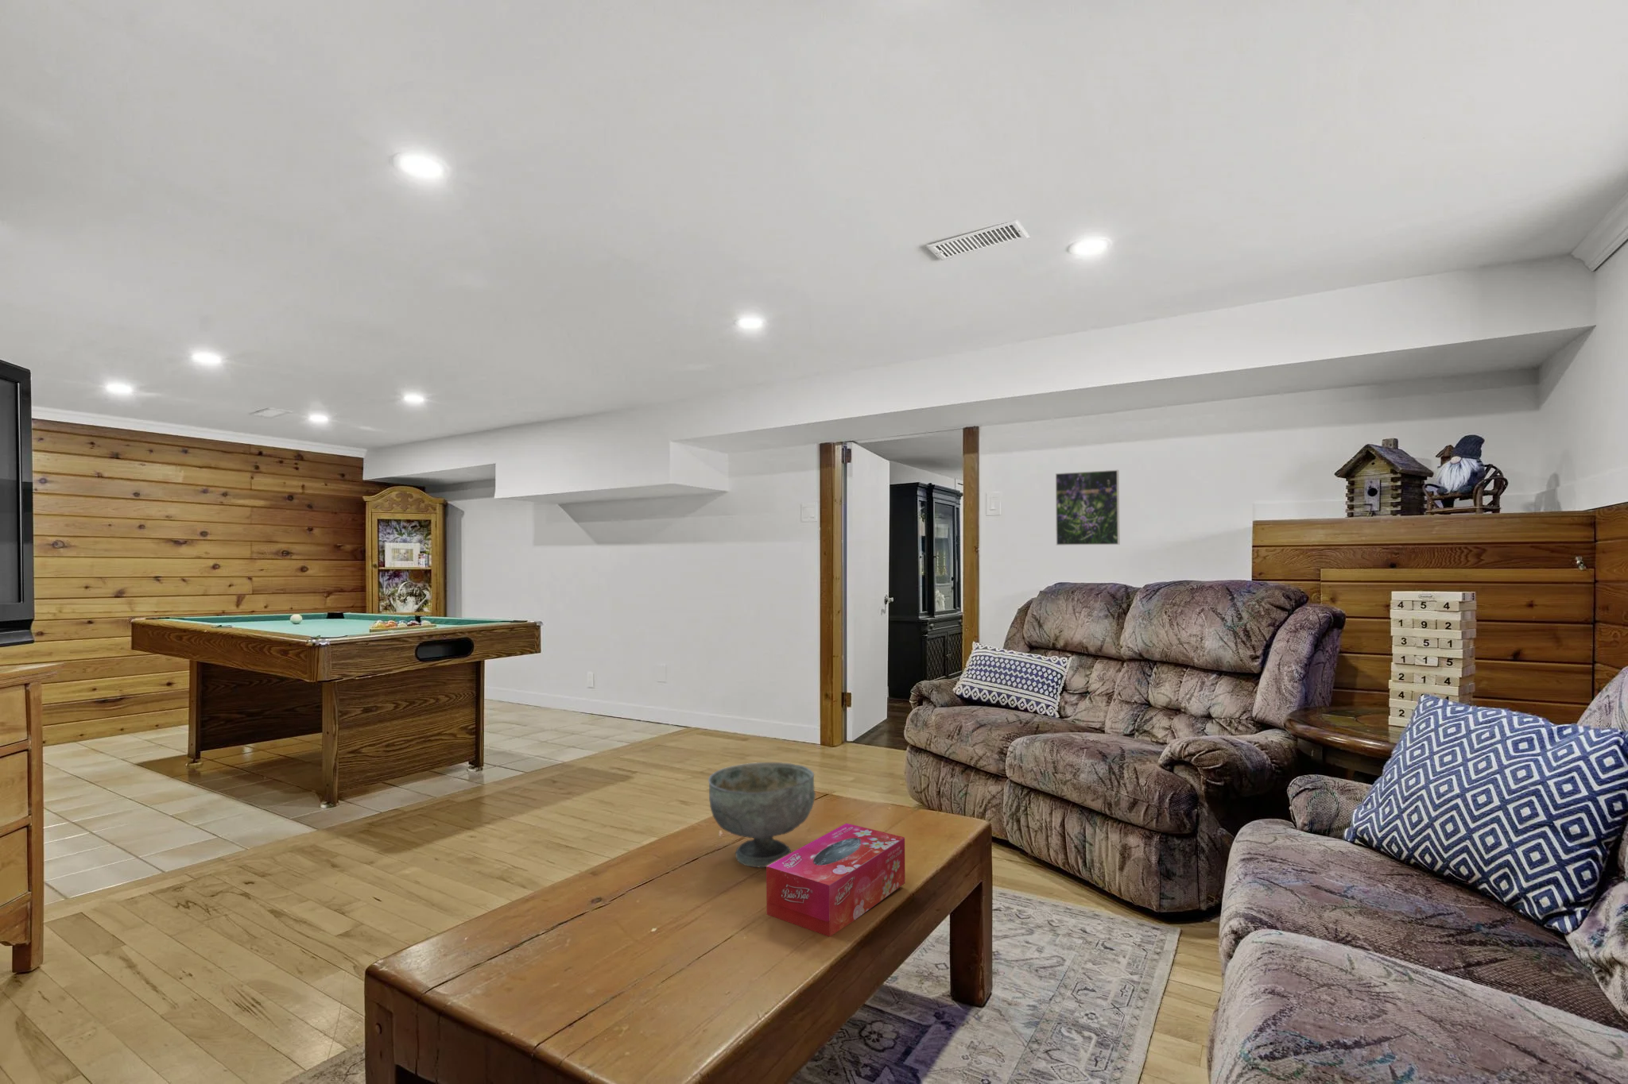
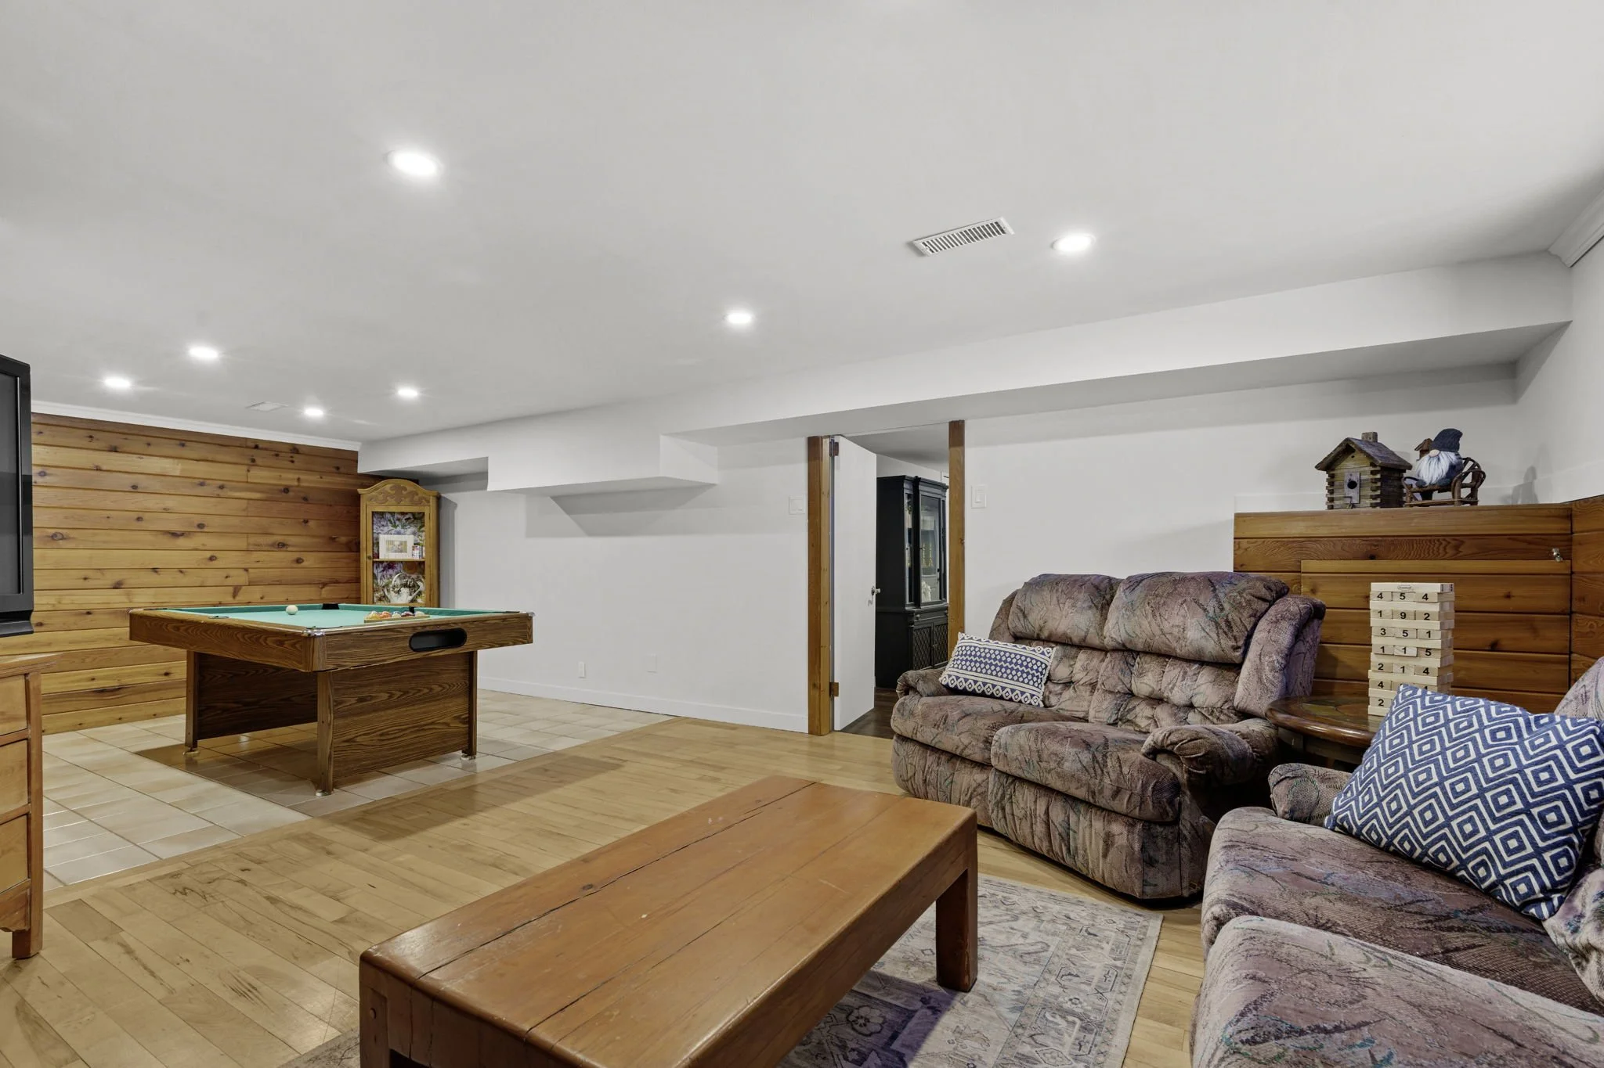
- tissue box [765,823,907,938]
- decorative bowl [707,761,816,867]
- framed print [1054,469,1120,547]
